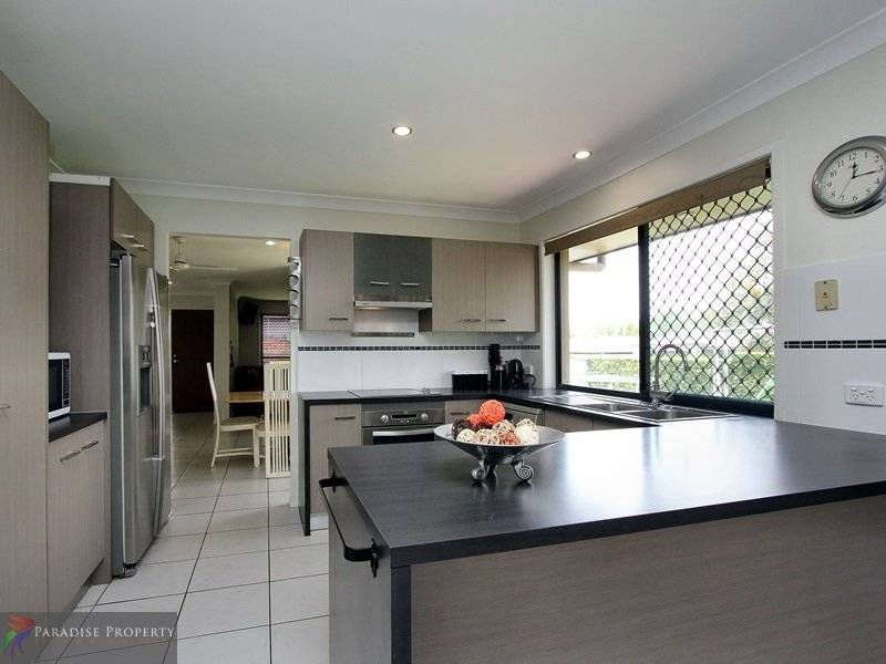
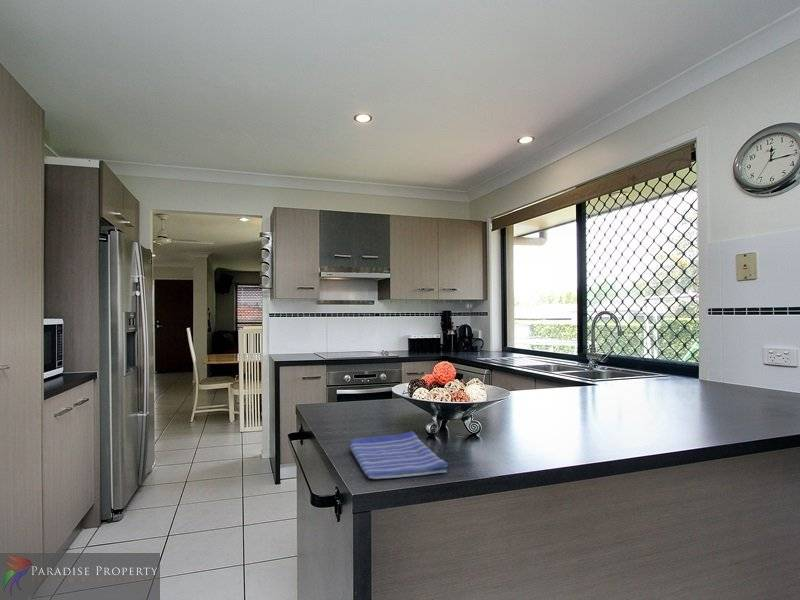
+ dish towel [348,430,448,480]
